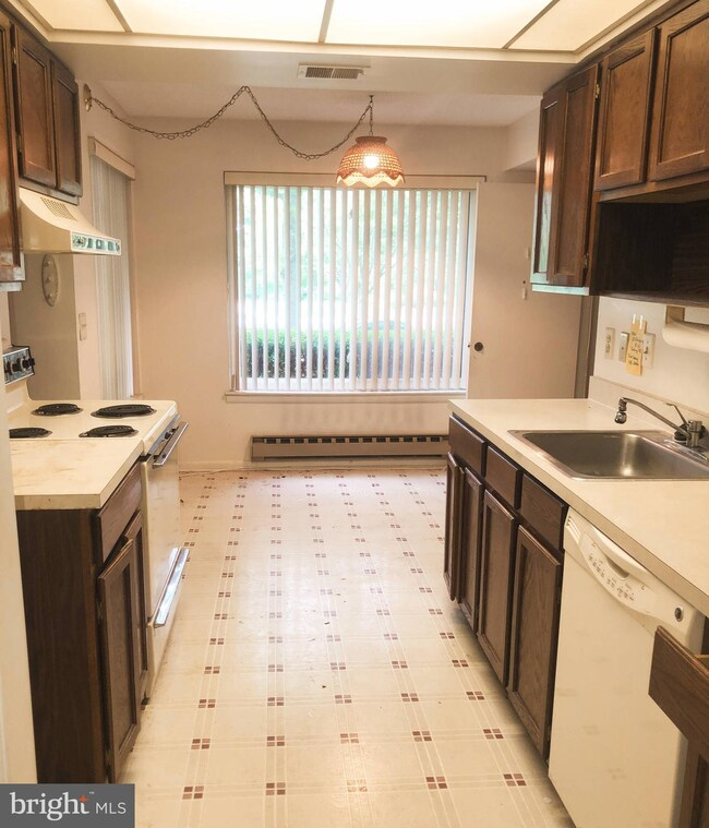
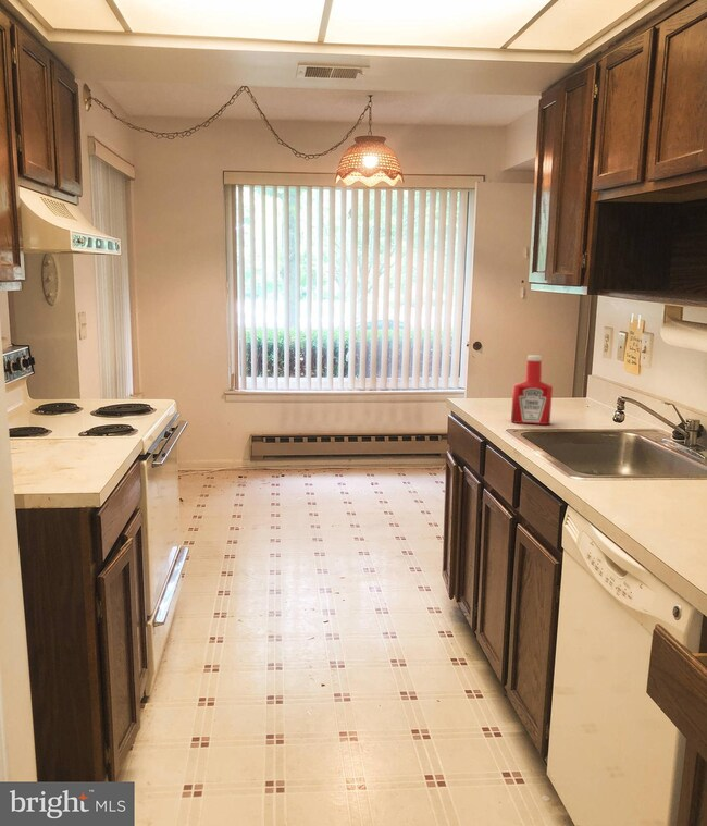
+ soap bottle [510,354,554,426]
